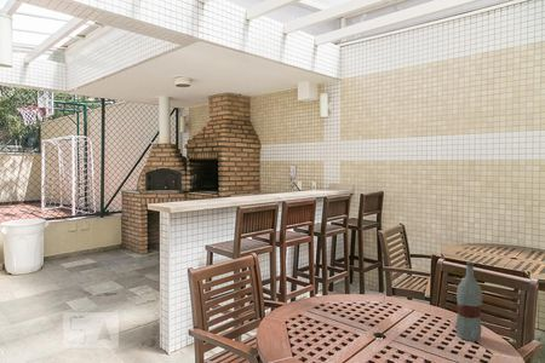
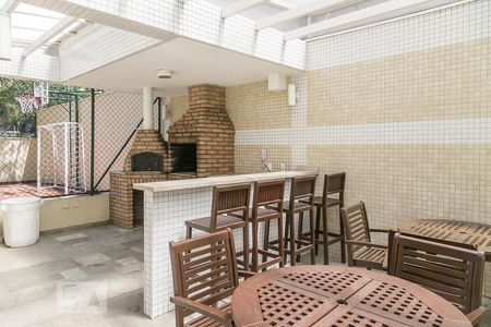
- bottle [454,261,483,342]
